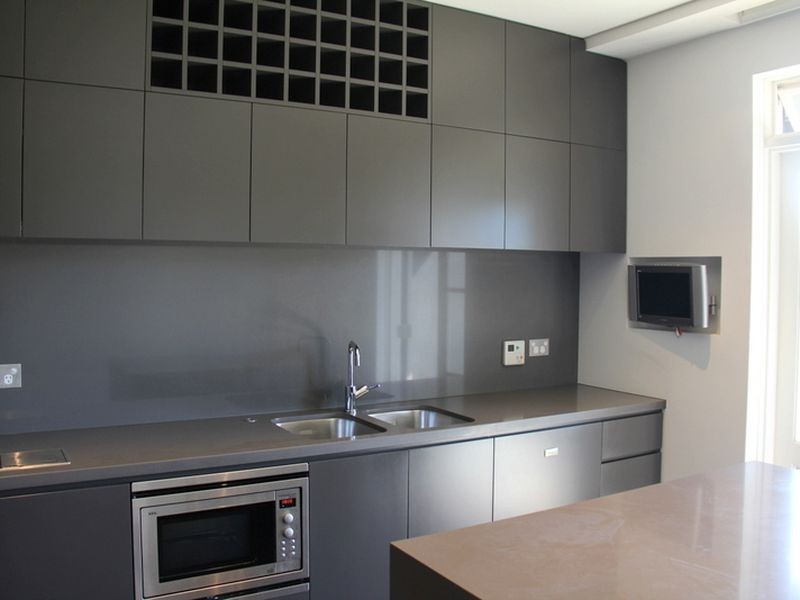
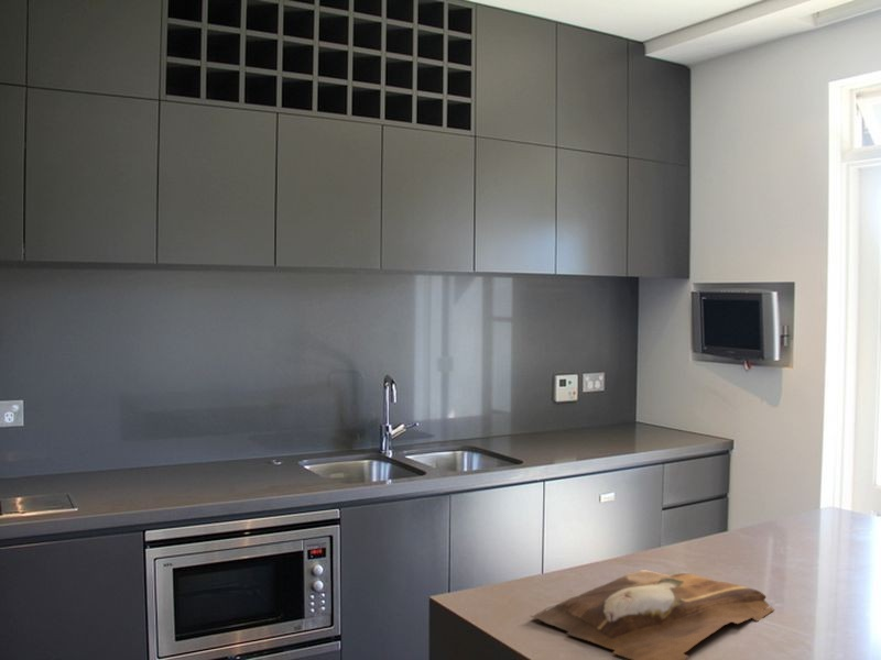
+ cutting board [529,569,775,660]
